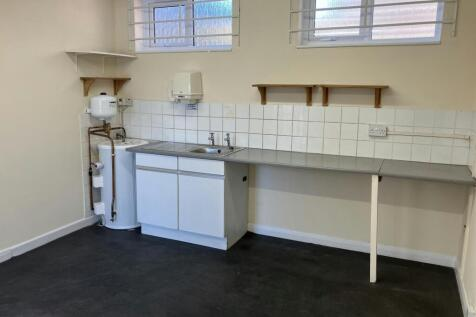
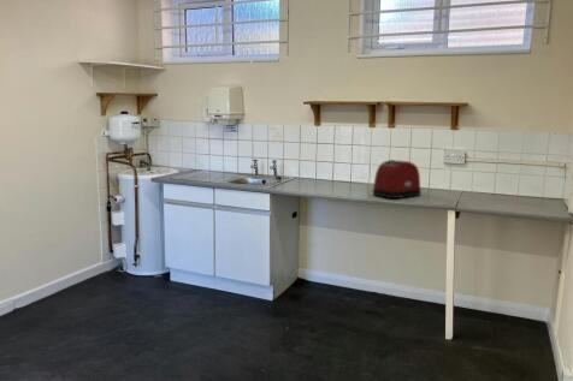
+ toaster [372,159,423,200]
